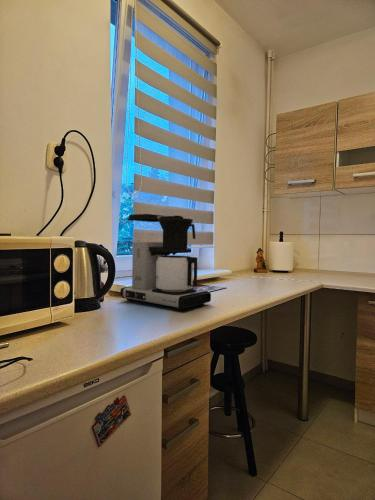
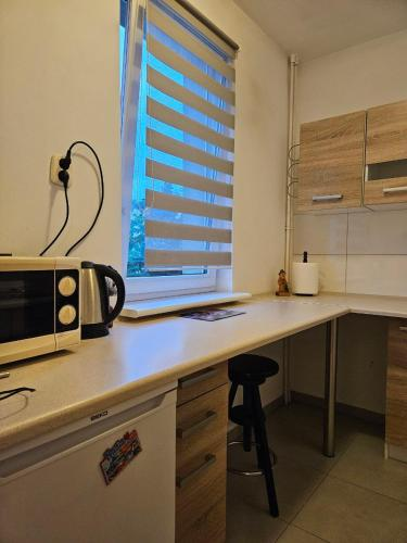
- coffee maker [119,213,212,312]
